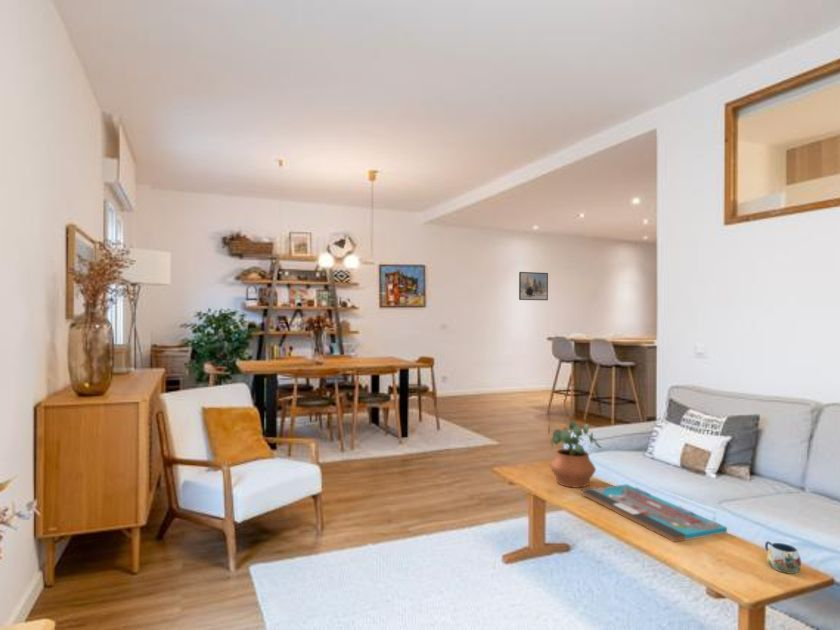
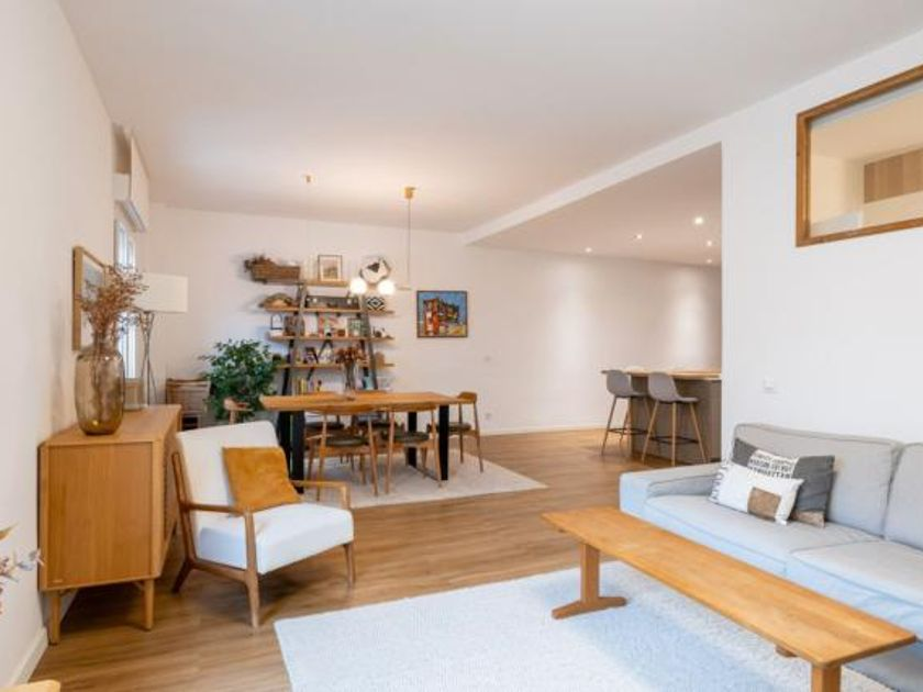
- board game [581,483,728,543]
- potted plant [547,420,603,489]
- mug [764,540,802,575]
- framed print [518,271,549,301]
